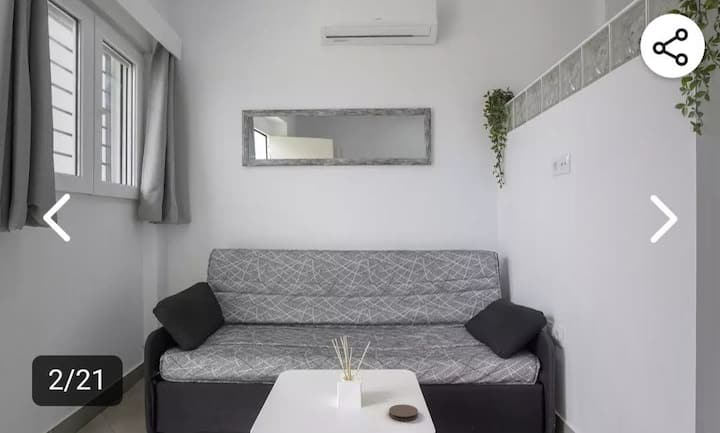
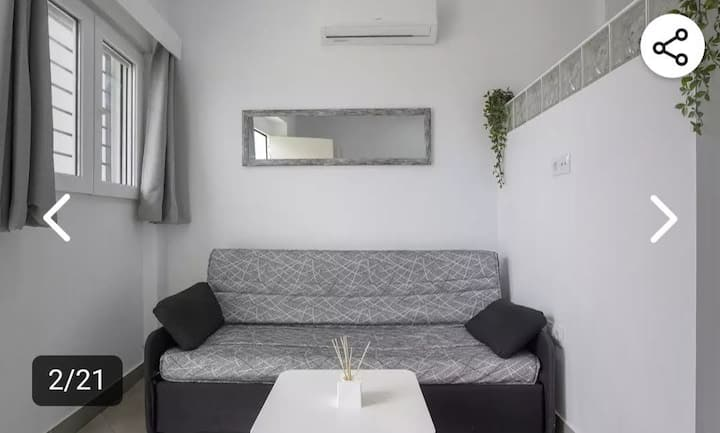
- coaster [388,404,419,422]
